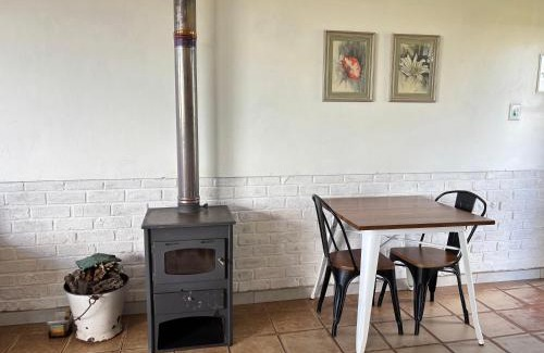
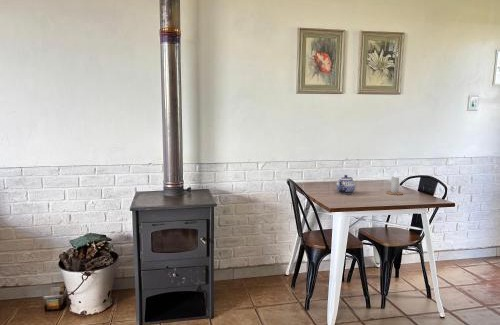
+ teapot [335,174,356,195]
+ candle [385,170,404,196]
